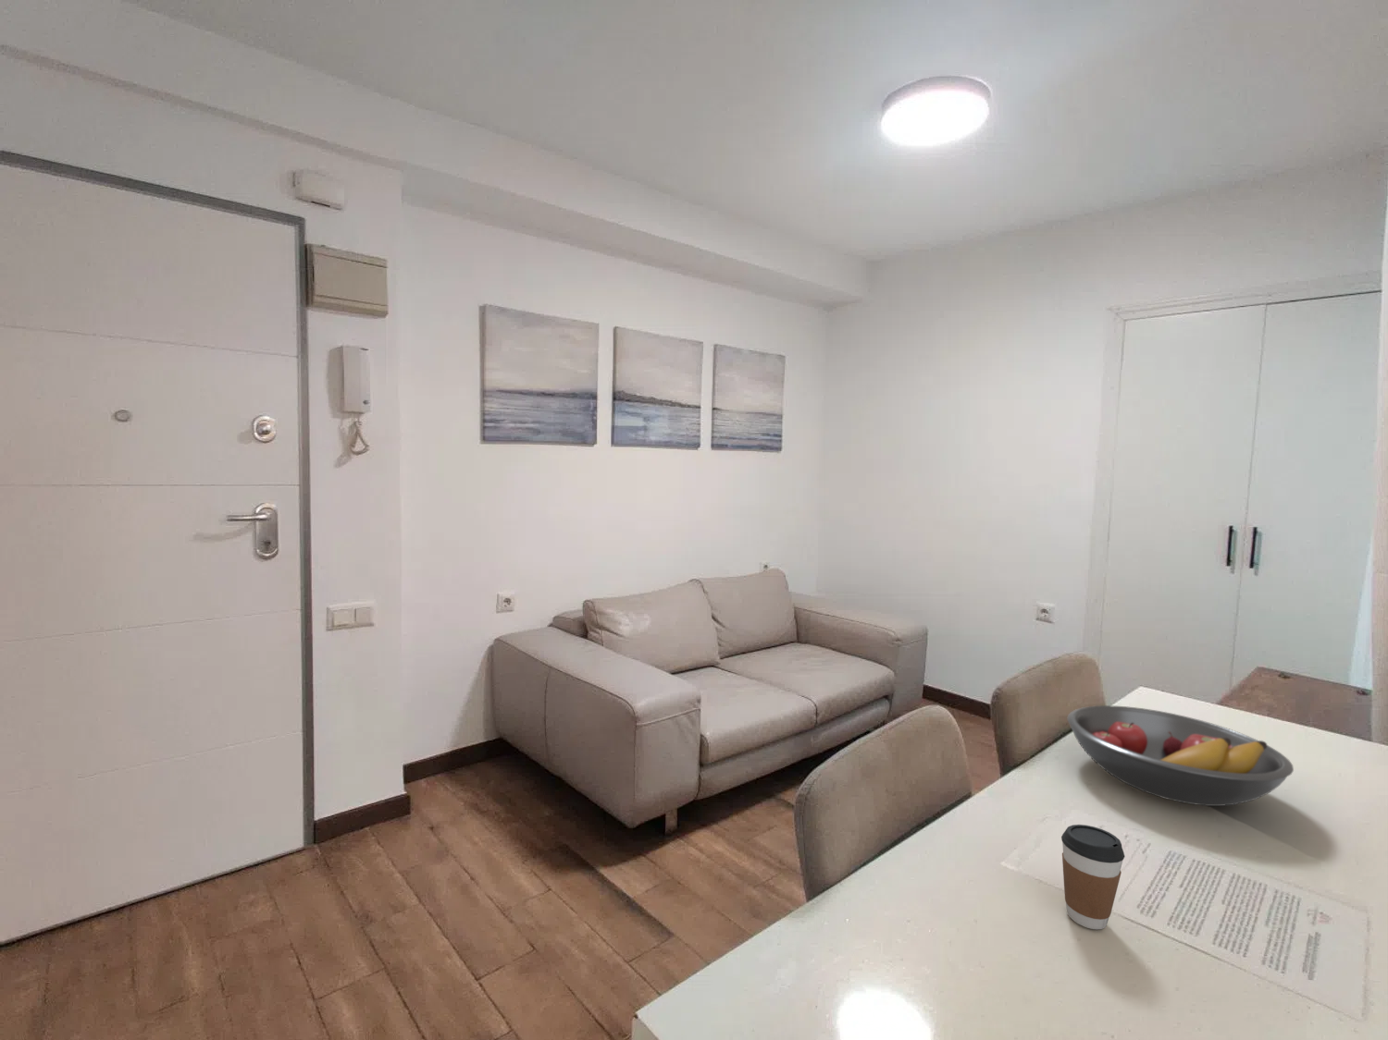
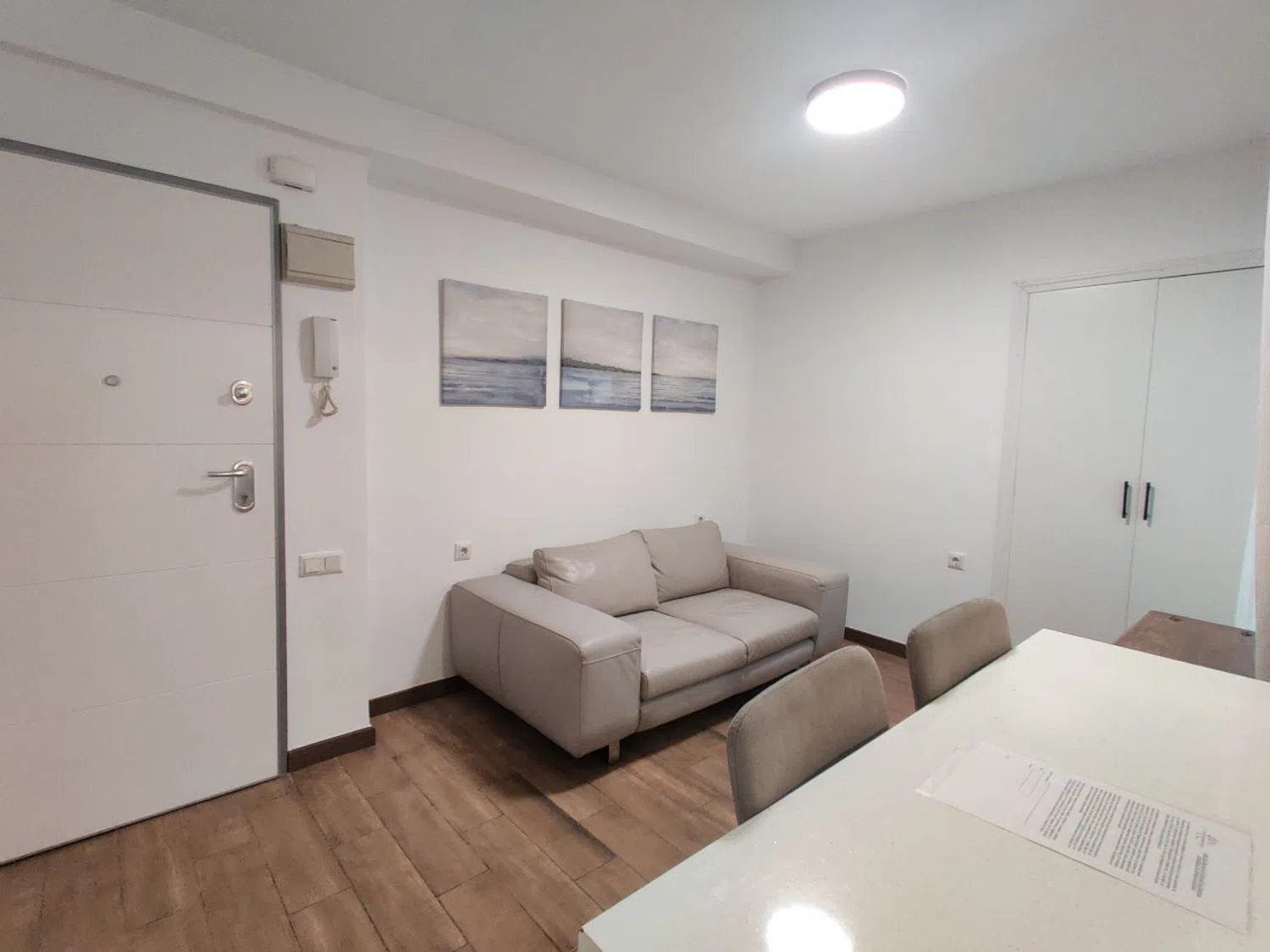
- fruit bowl [1066,705,1294,807]
- coffee cup [1060,824,1126,930]
